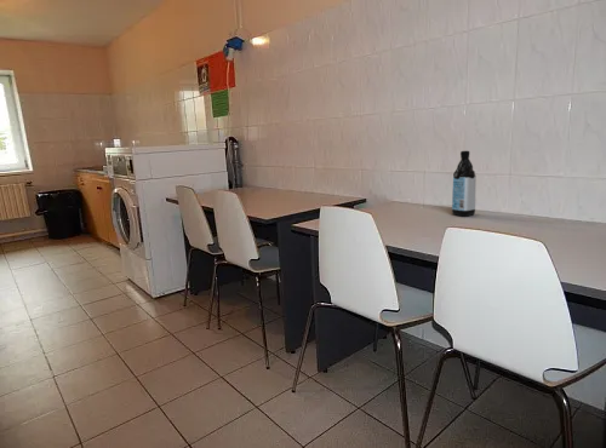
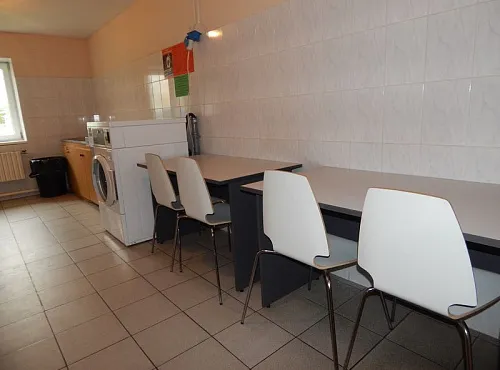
- water bottle [451,150,478,217]
